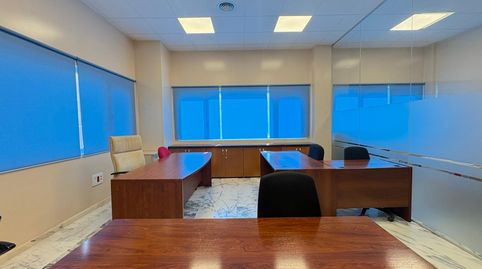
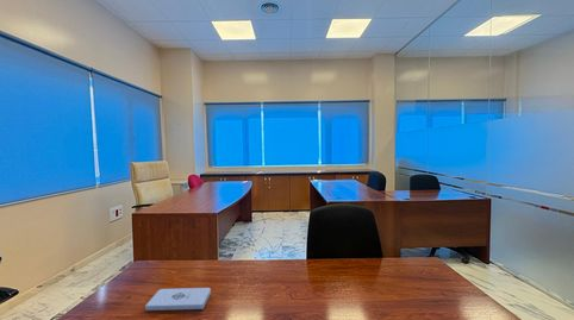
+ notepad [144,287,212,312]
